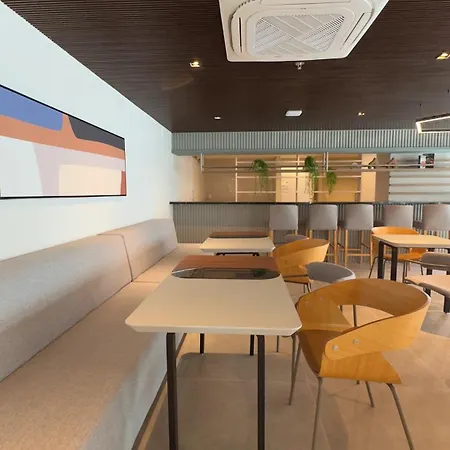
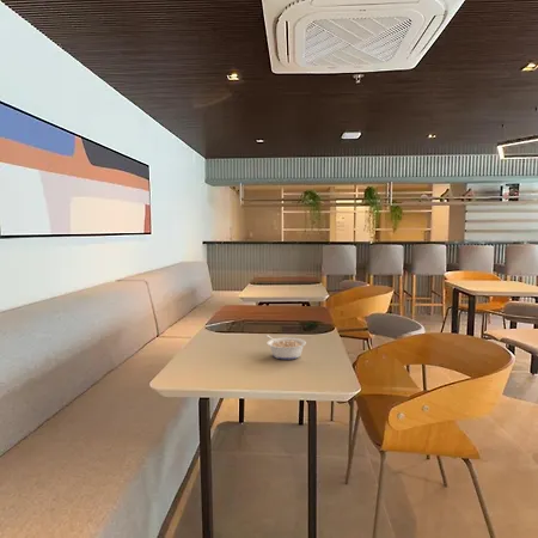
+ legume [264,334,307,361]
